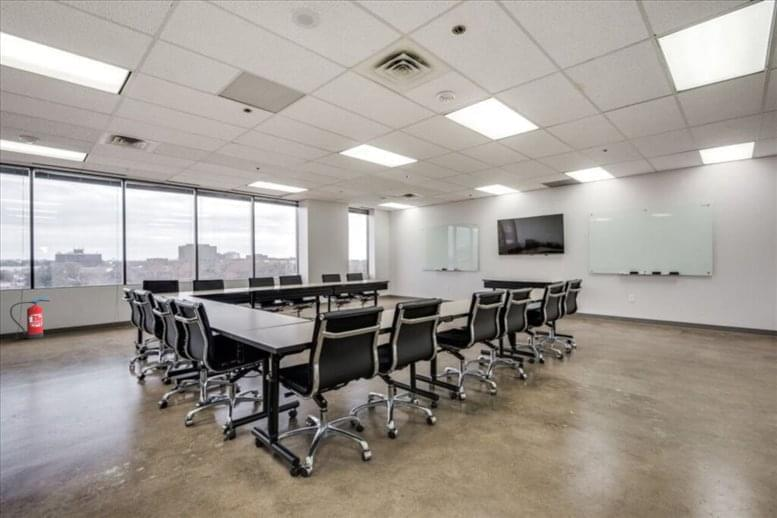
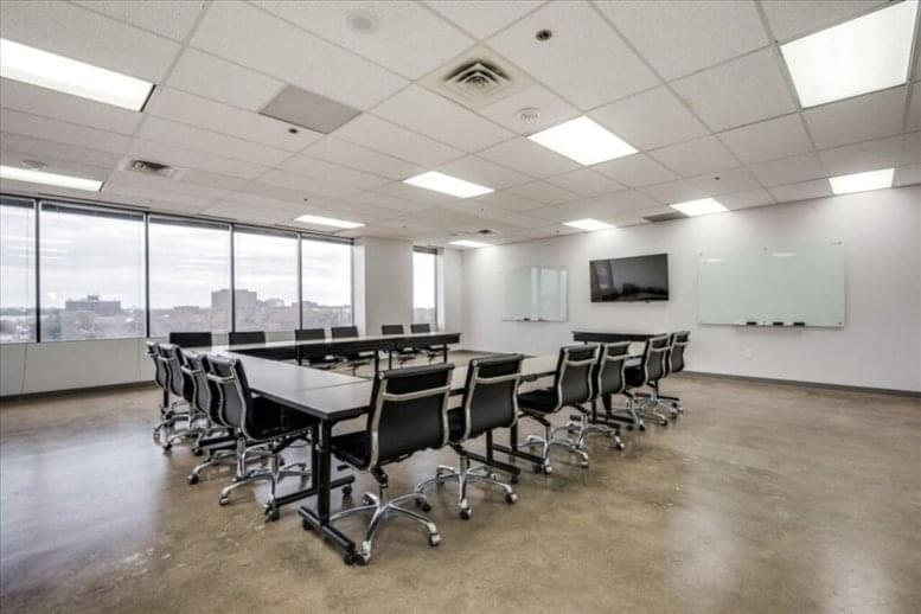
- fire extinguisher [9,295,50,340]
